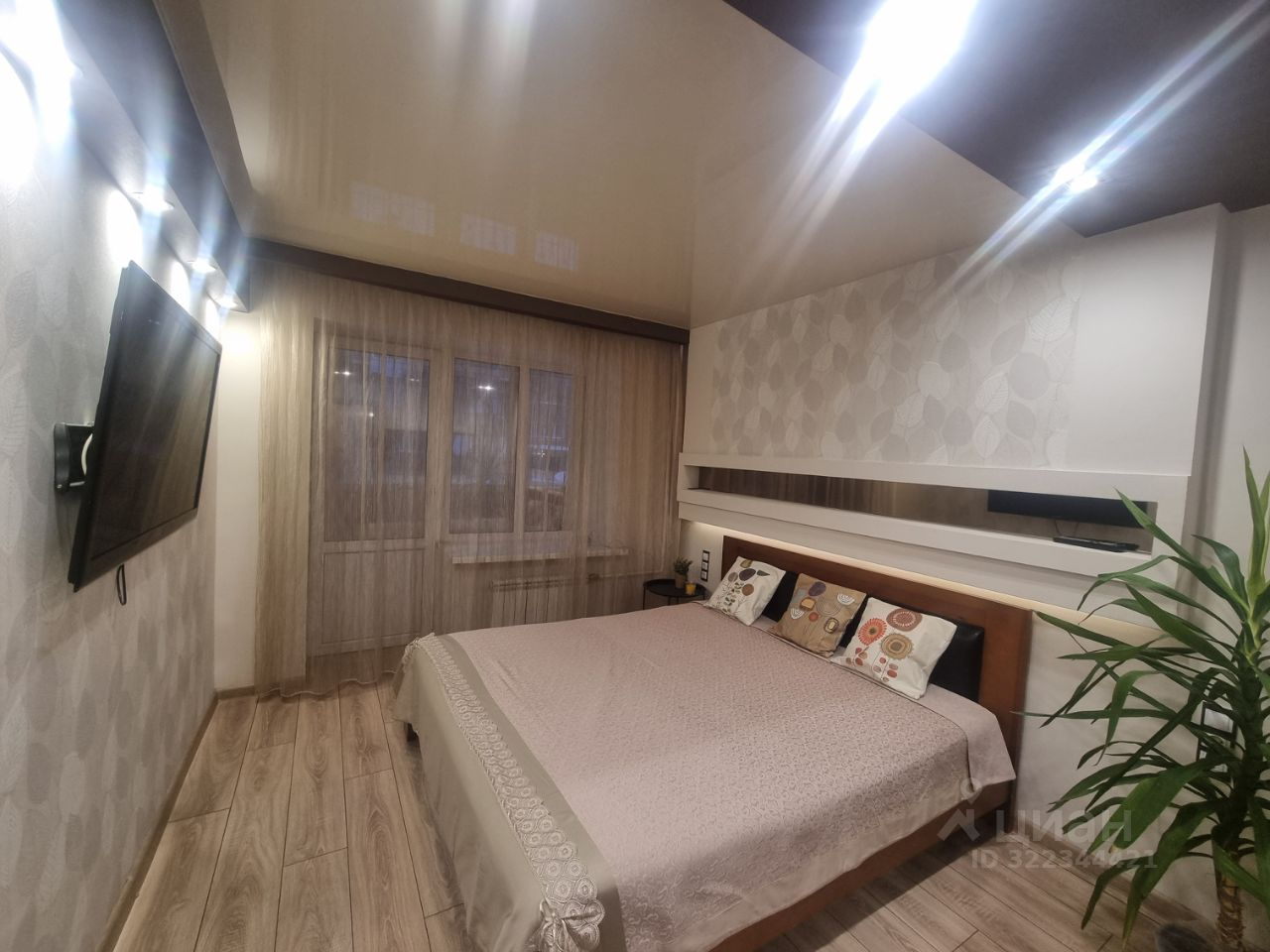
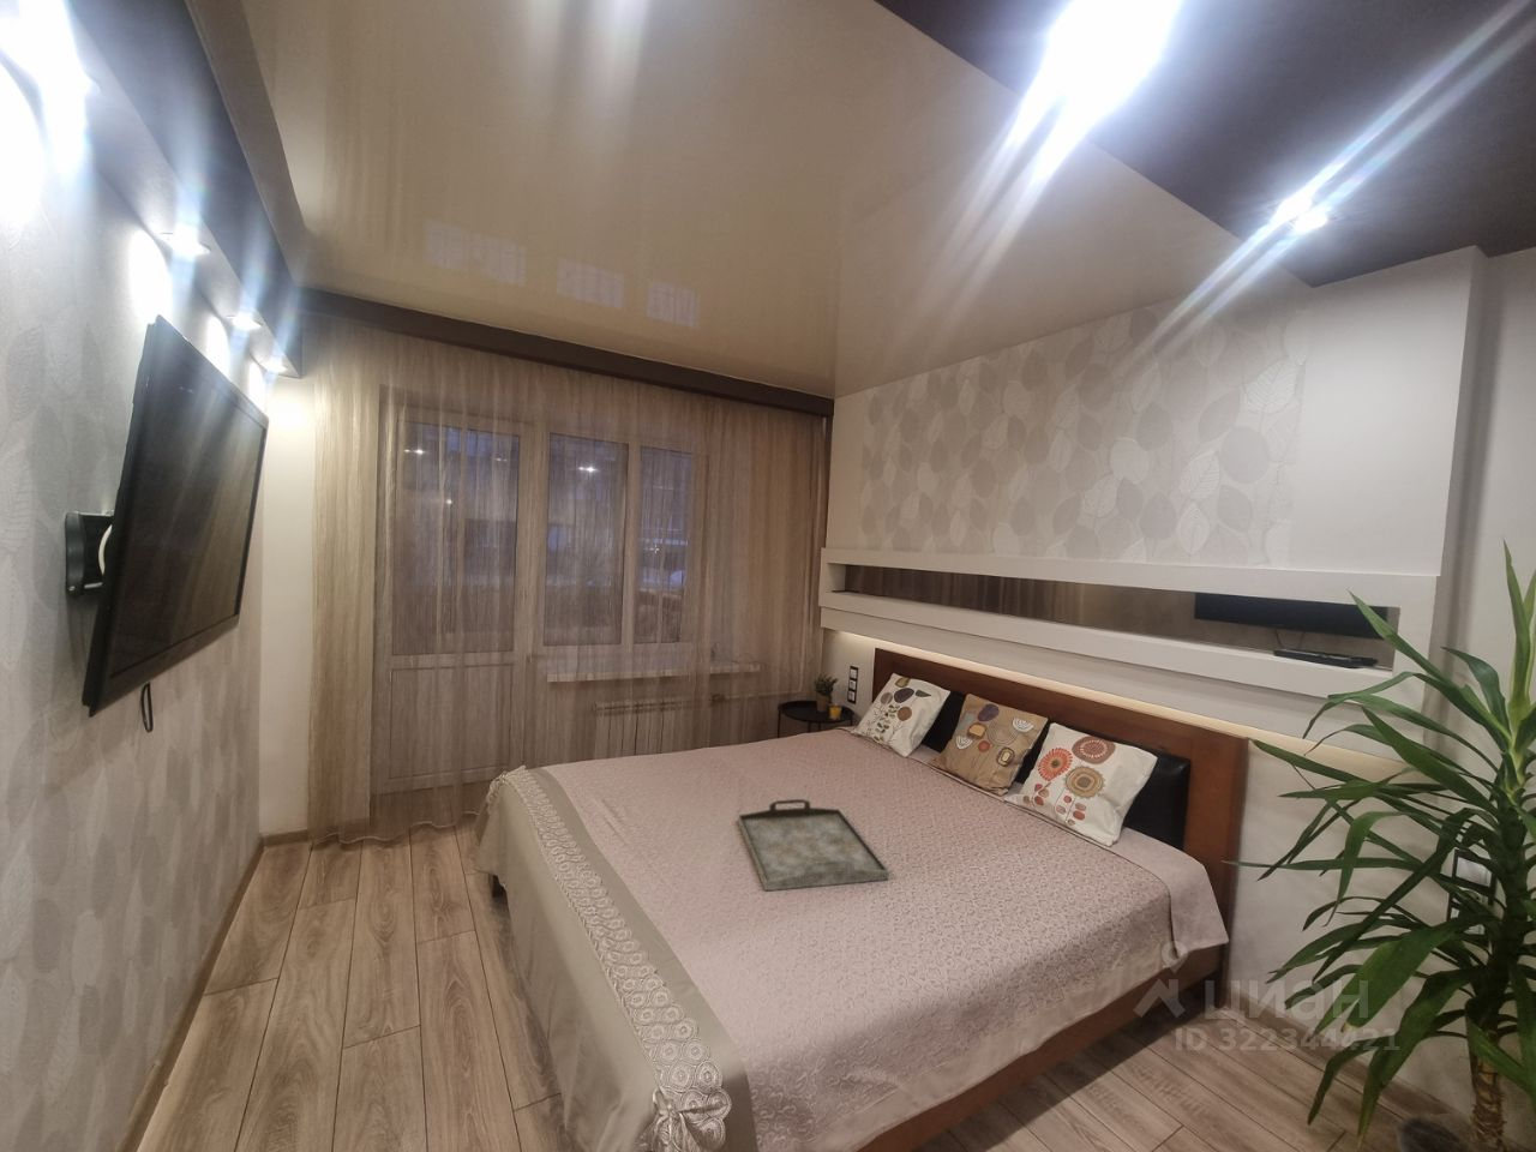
+ serving tray [737,797,890,892]
